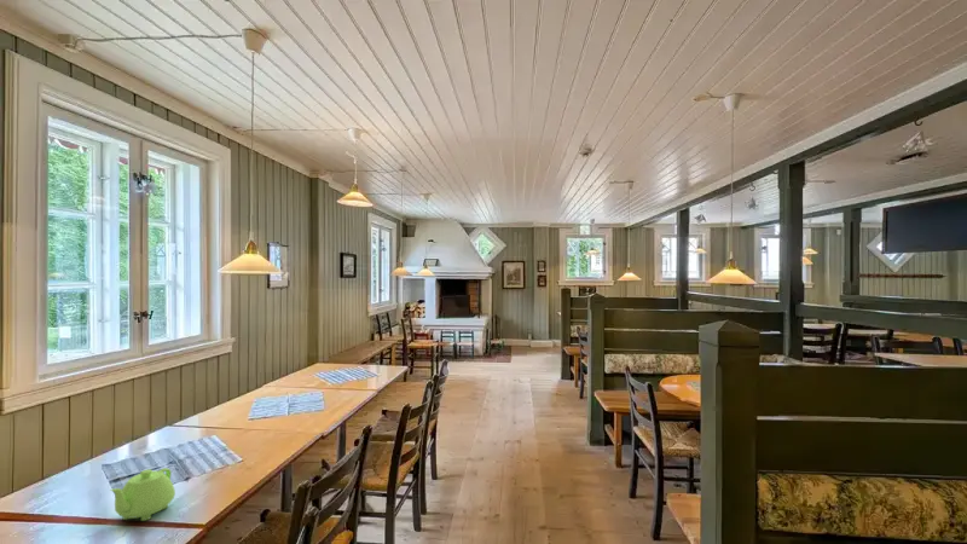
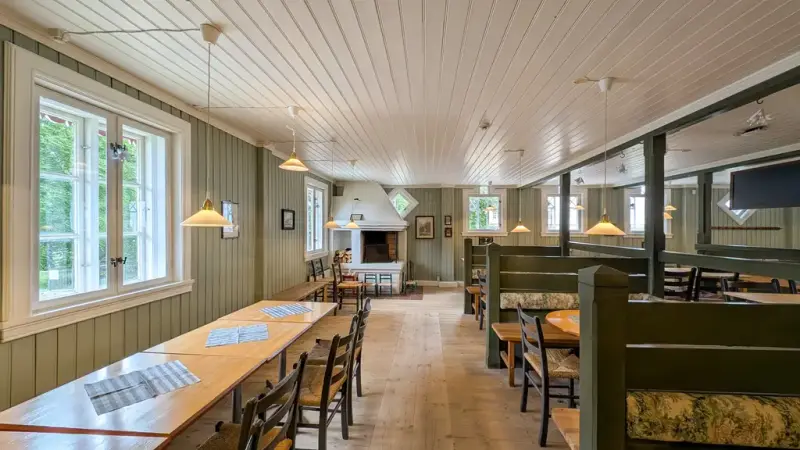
- teapot [109,467,176,522]
